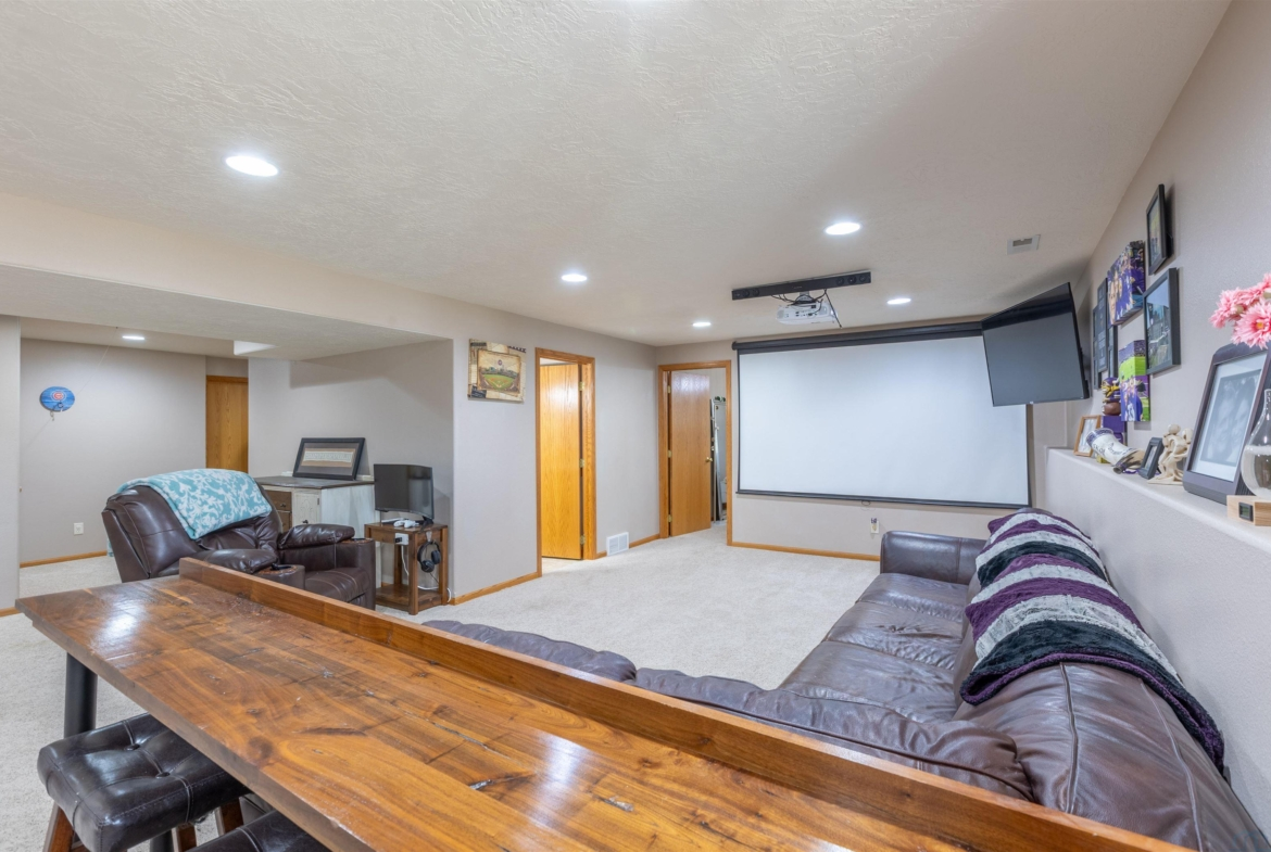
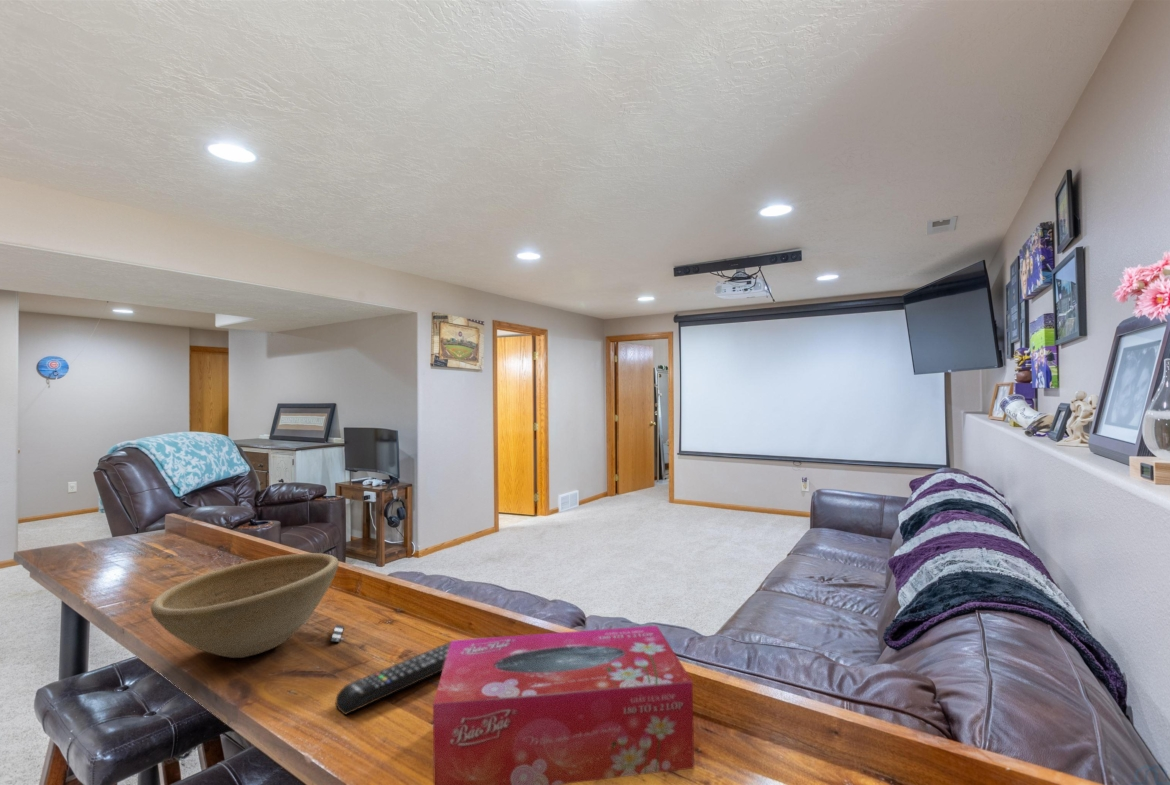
+ tissue box [432,625,695,785]
+ remote control [335,641,451,716]
+ bowl [150,552,345,659]
